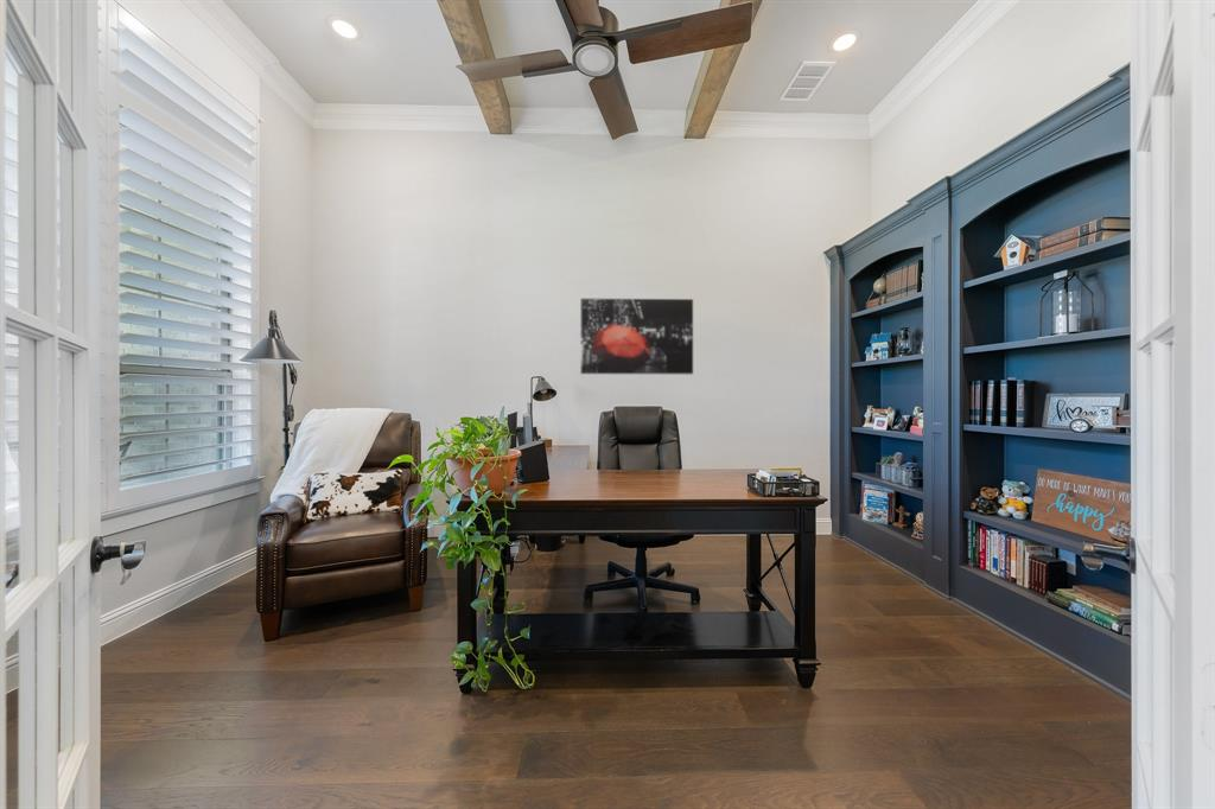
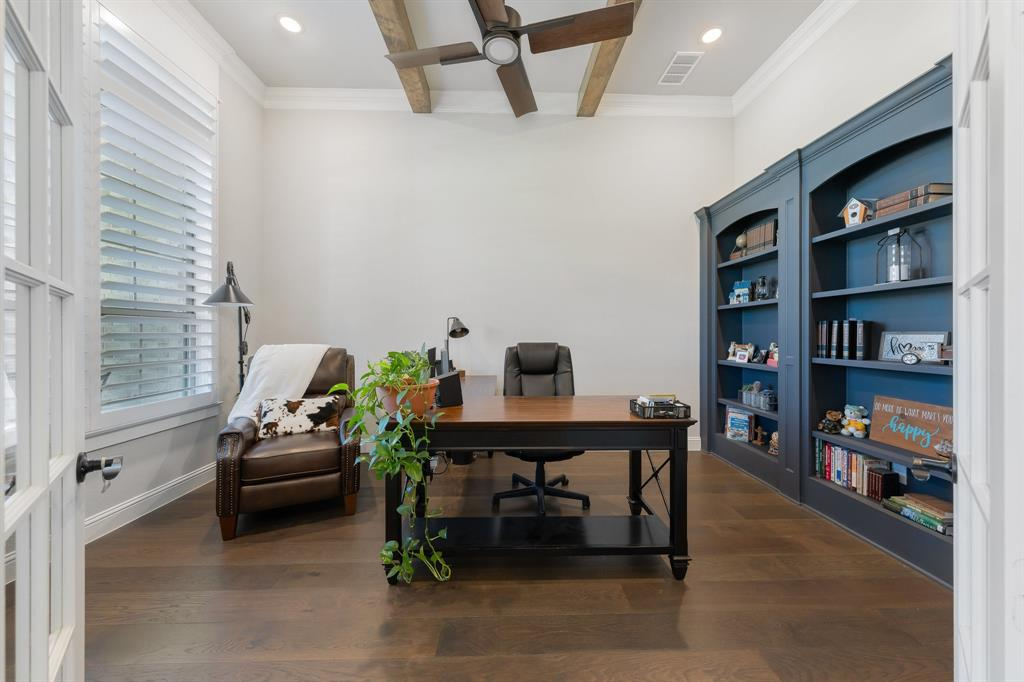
- wall art [580,298,694,375]
